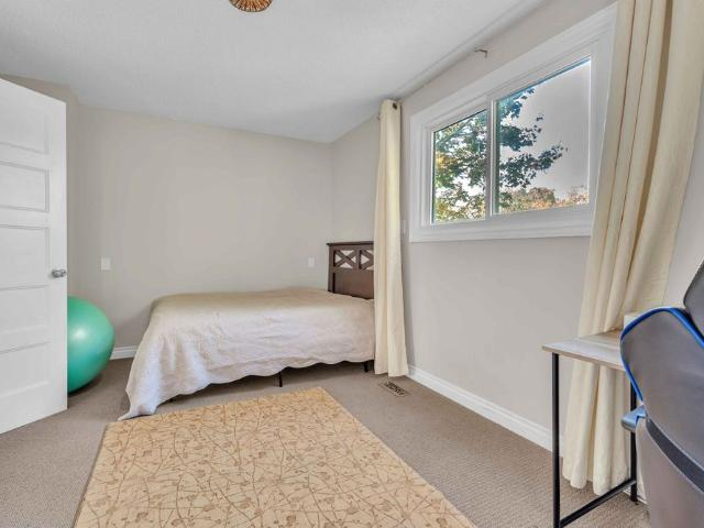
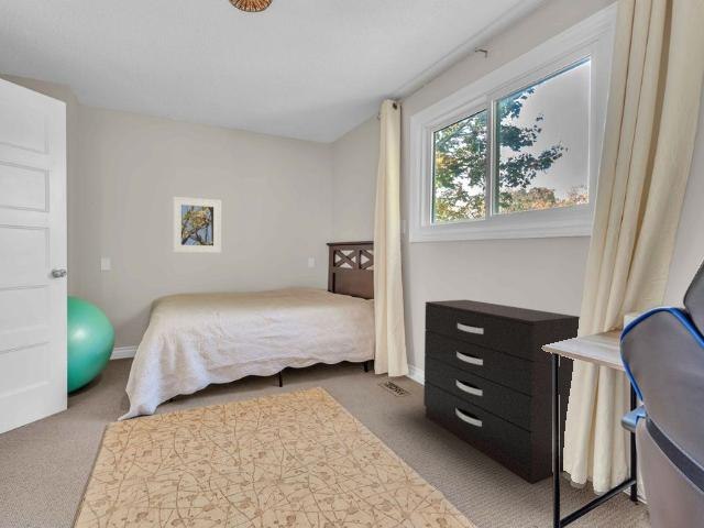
+ dresser [422,299,581,484]
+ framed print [172,196,222,254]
